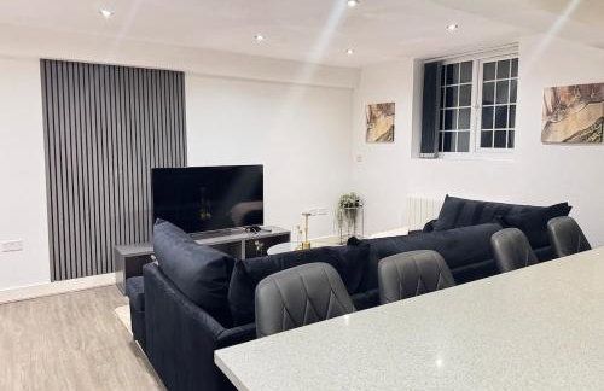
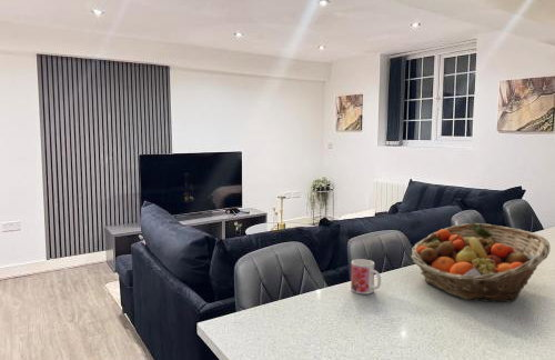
+ fruit basket [410,222,552,303]
+ mug [350,258,382,296]
